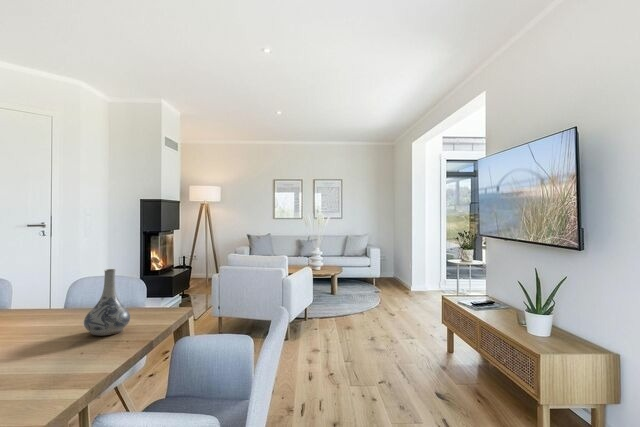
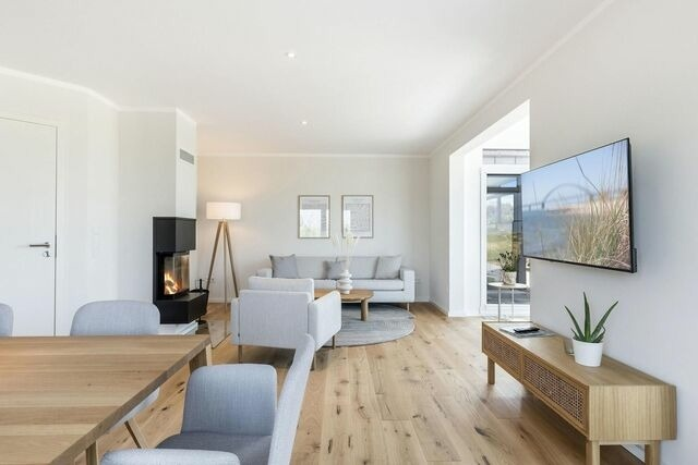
- decorative vase [83,268,131,336]
